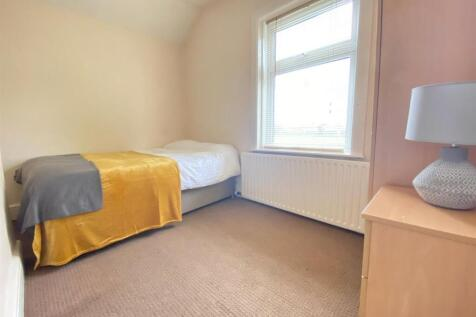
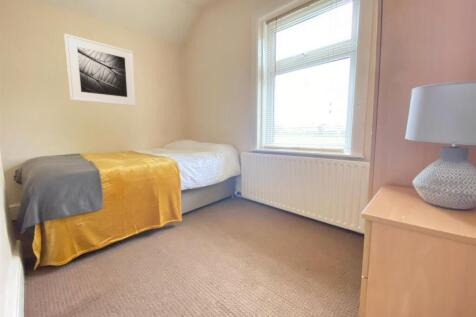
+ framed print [63,33,137,107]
